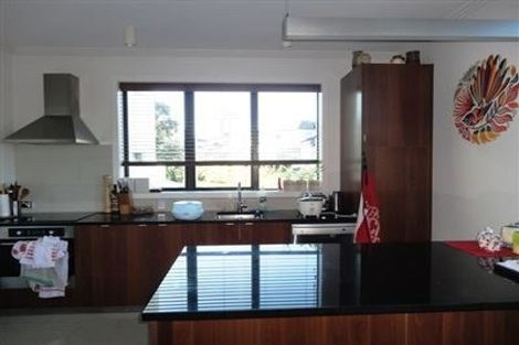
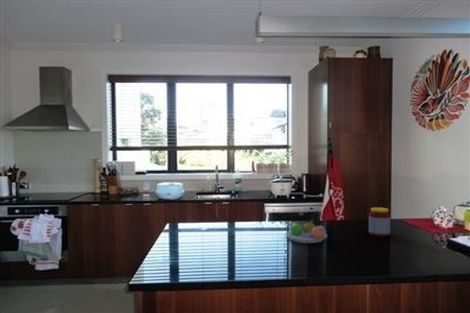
+ fruit bowl [284,219,328,244]
+ jar [368,207,391,237]
